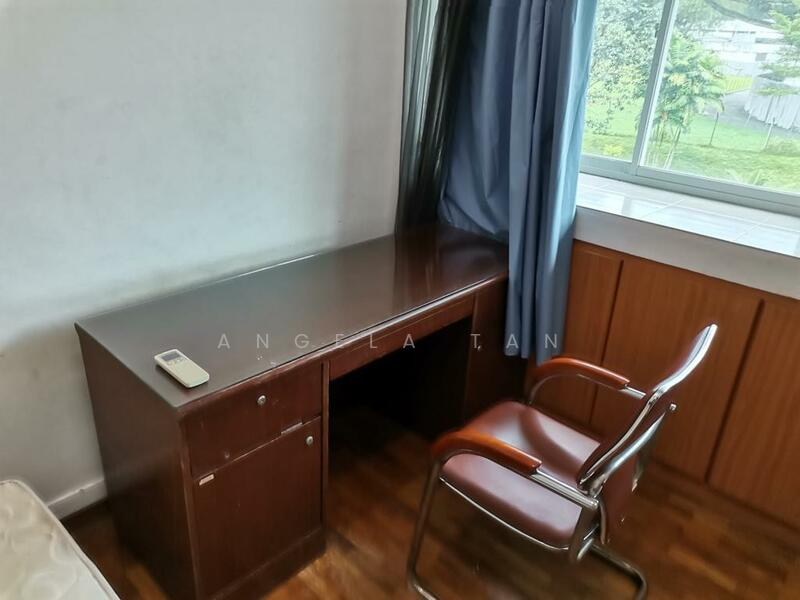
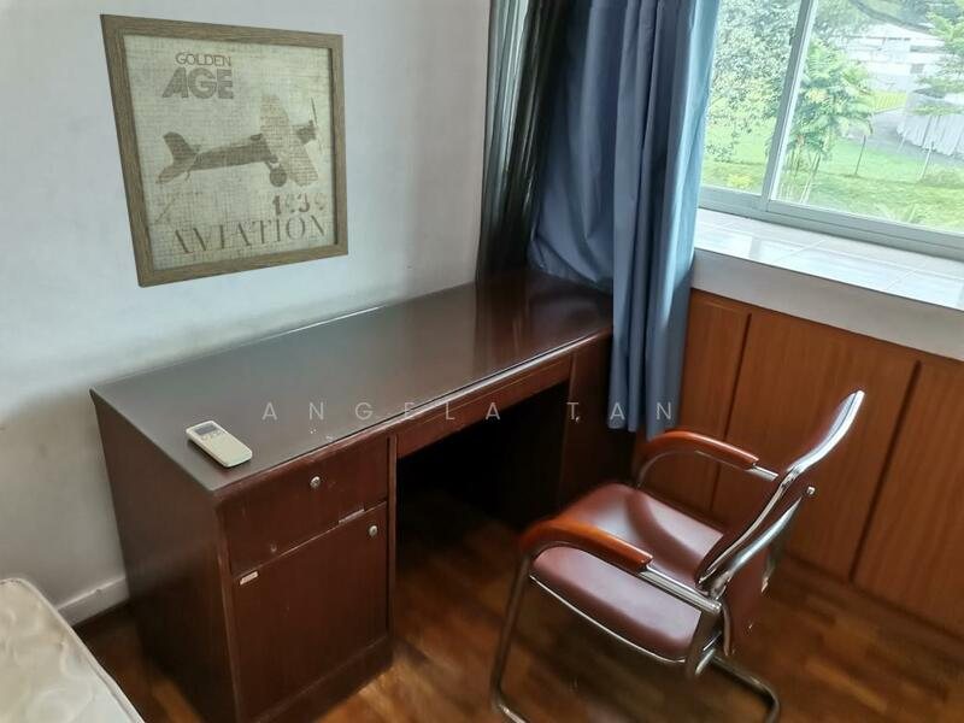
+ wall art [99,13,349,289]
